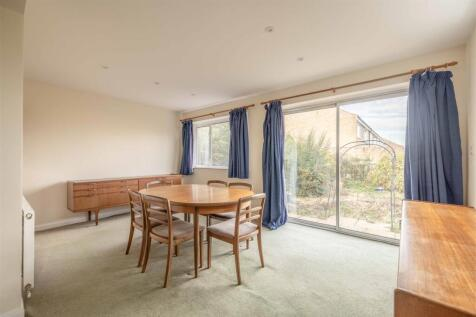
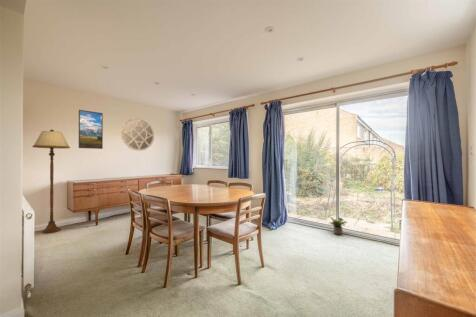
+ floor lamp [32,129,71,234]
+ home mirror [120,117,155,152]
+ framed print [78,109,104,150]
+ potted plant [329,216,347,235]
